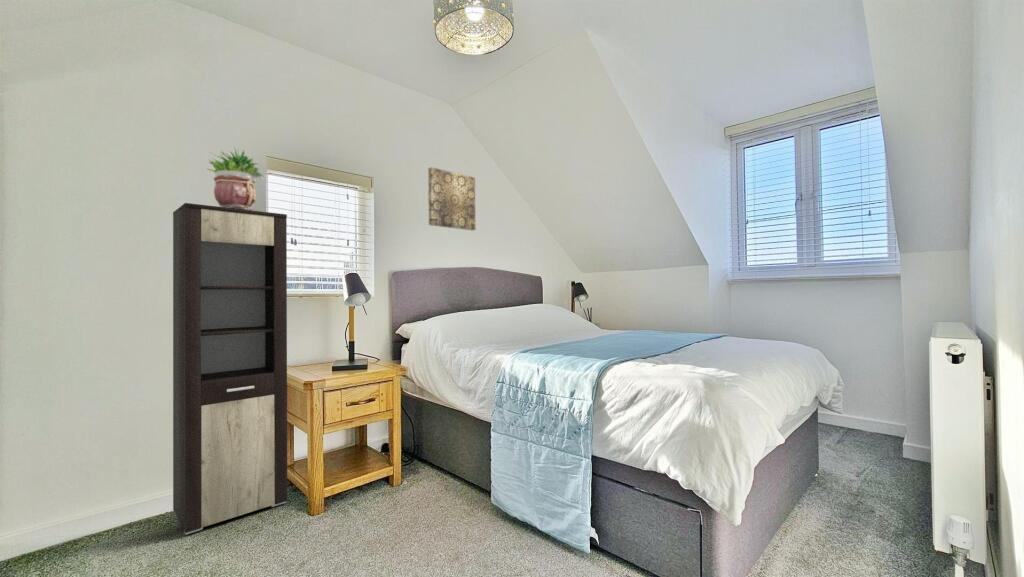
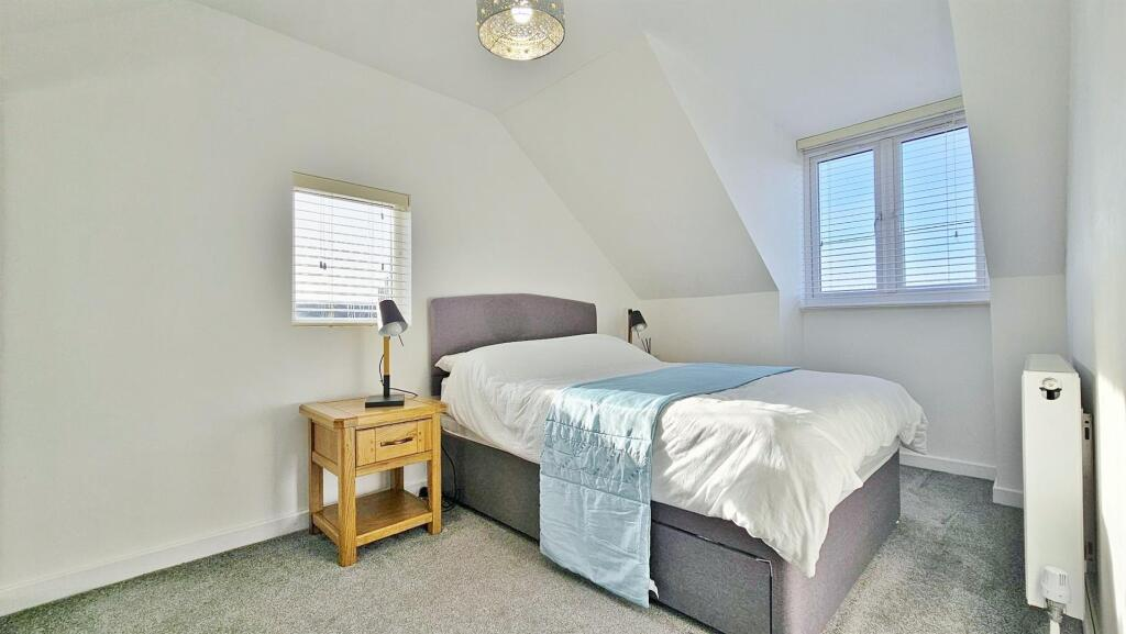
- wall art [427,166,476,232]
- cabinet [172,202,288,536]
- potted plant [206,146,265,211]
